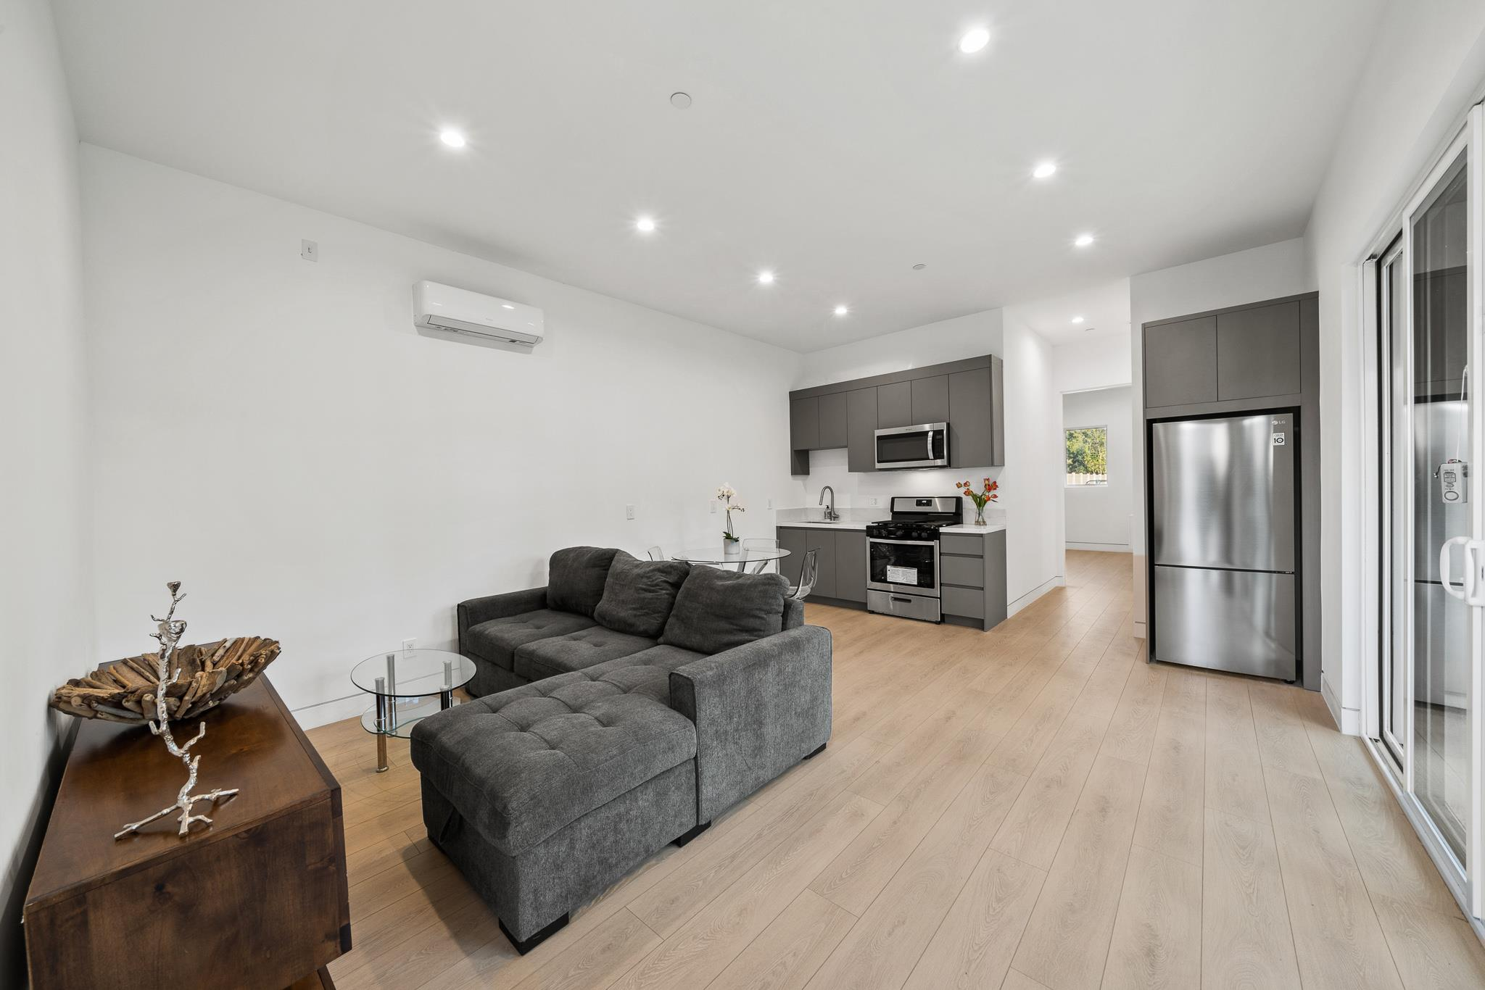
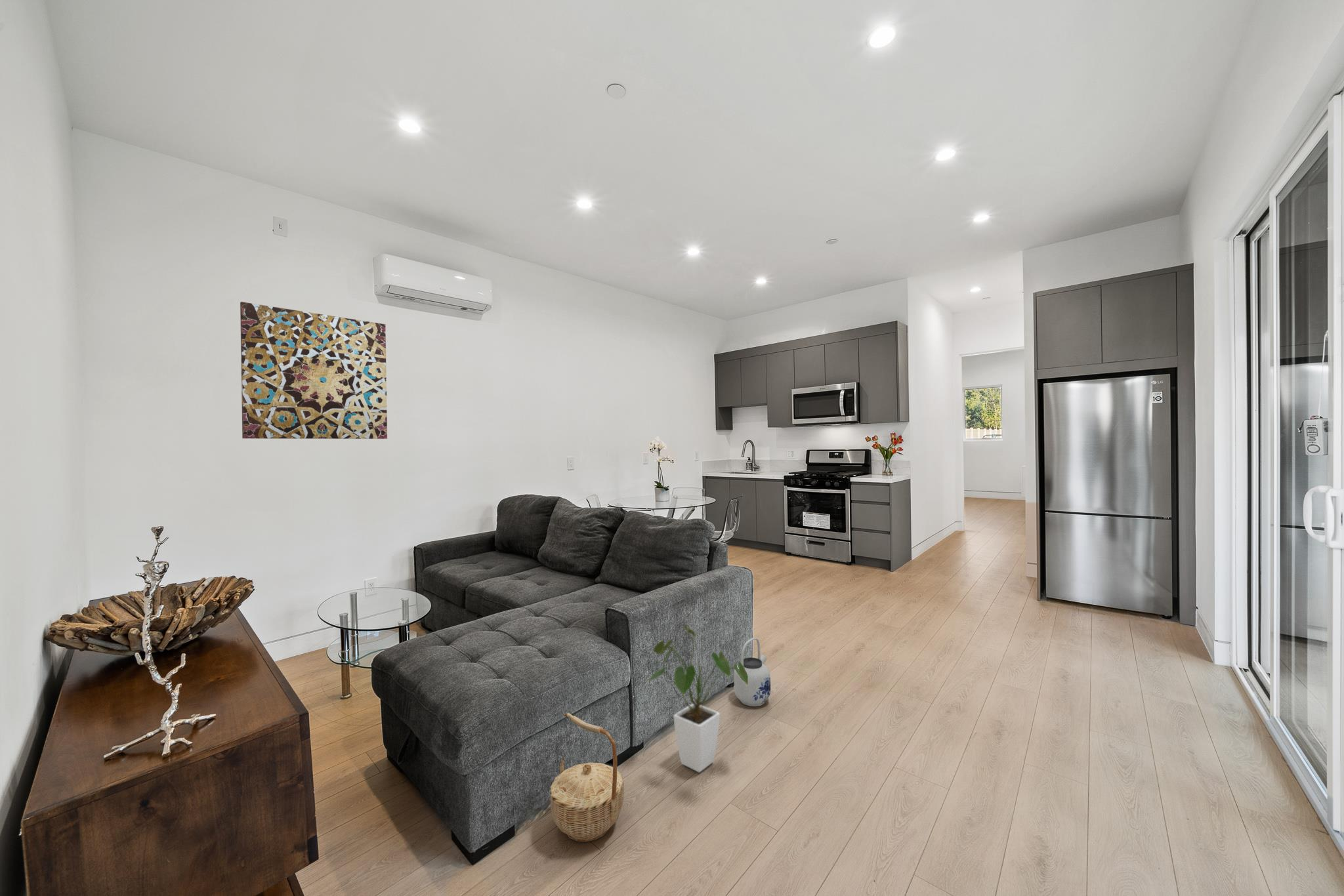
+ house plant [646,624,748,773]
+ wall art [240,301,388,439]
+ basket [549,712,625,842]
+ teapot [733,637,772,707]
